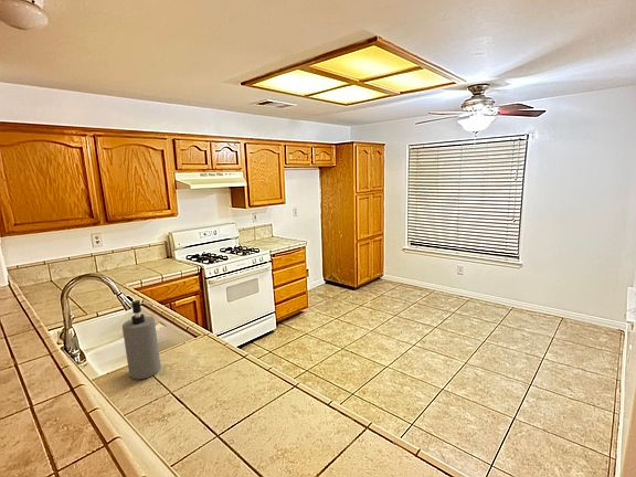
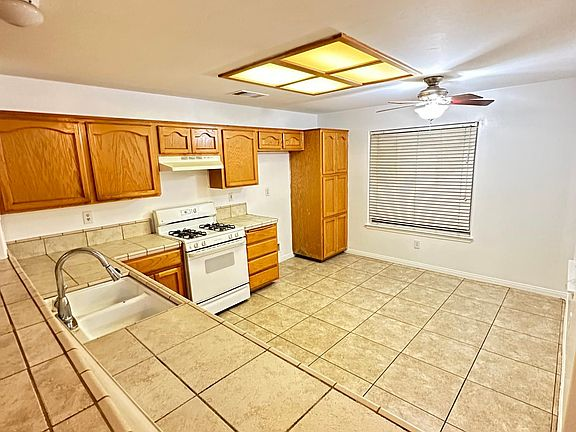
- soap dispenser [121,299,162,380]
